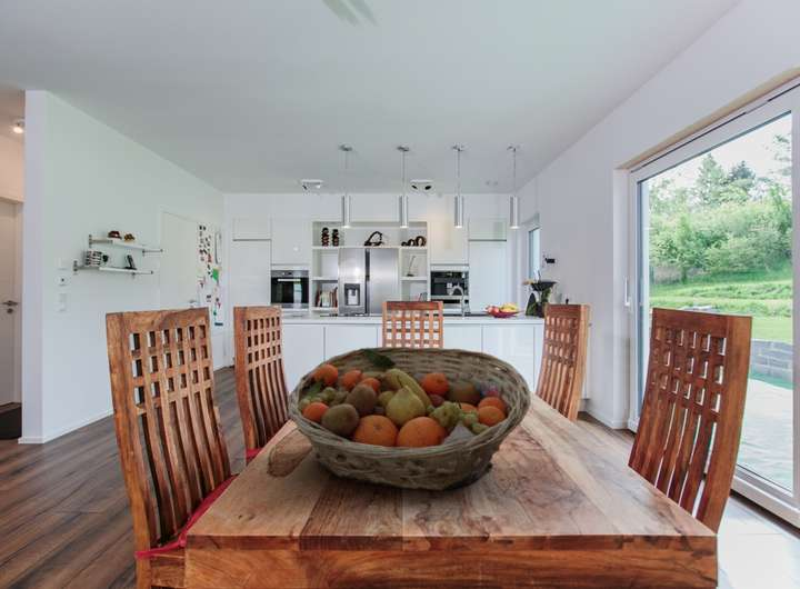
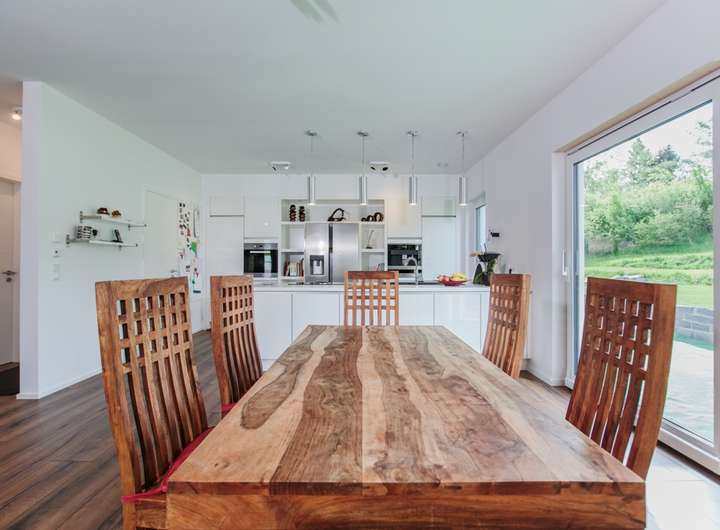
- fruit basket [286,346,532,491]
